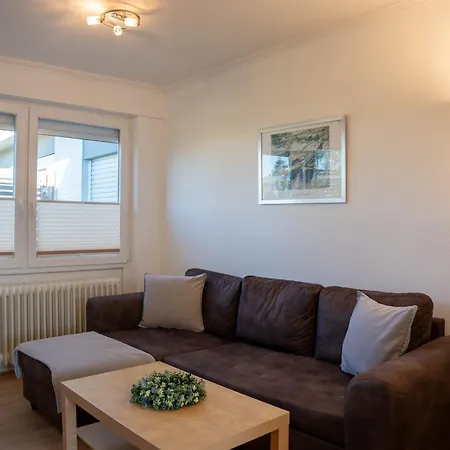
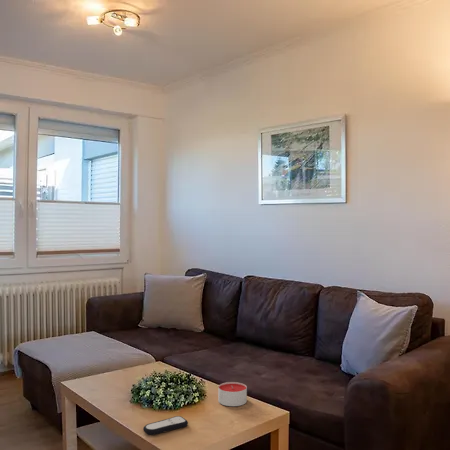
+ remote control [142,415,189,436]
+ candle [217,381,248,407]
